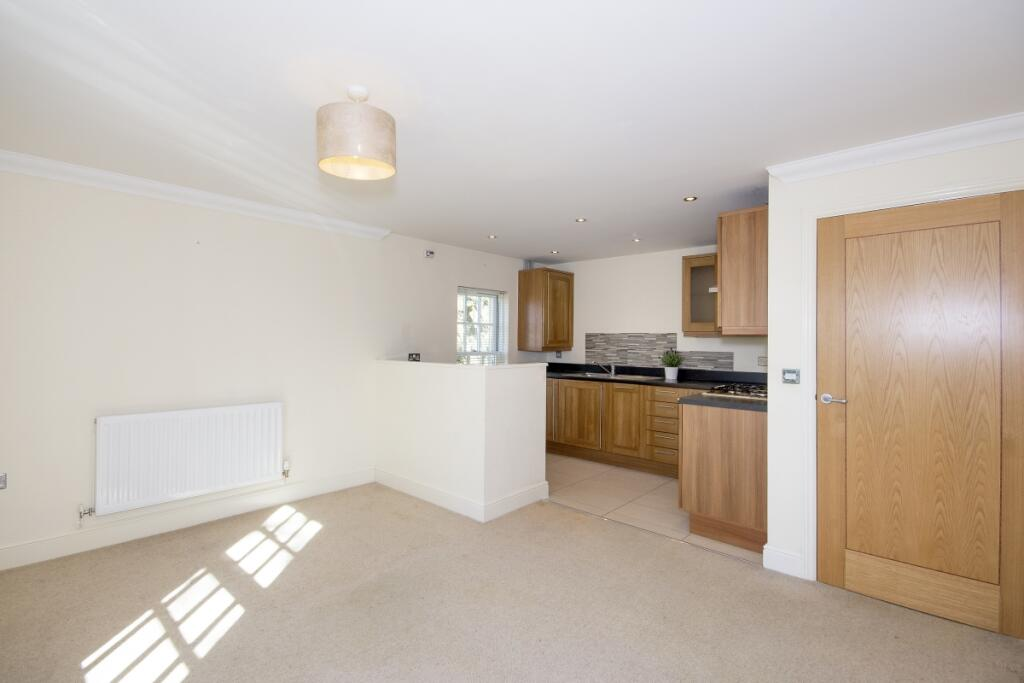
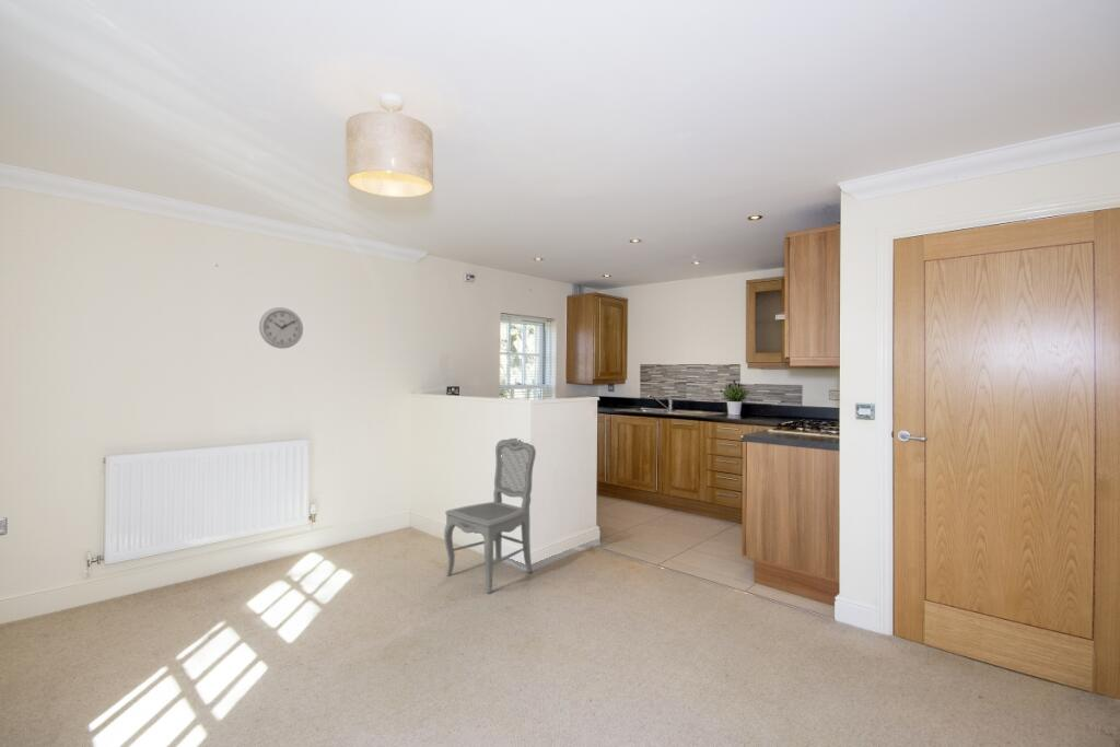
+ dining chair [443,437,537,595]
+ wall clock [258,306,304,350]
